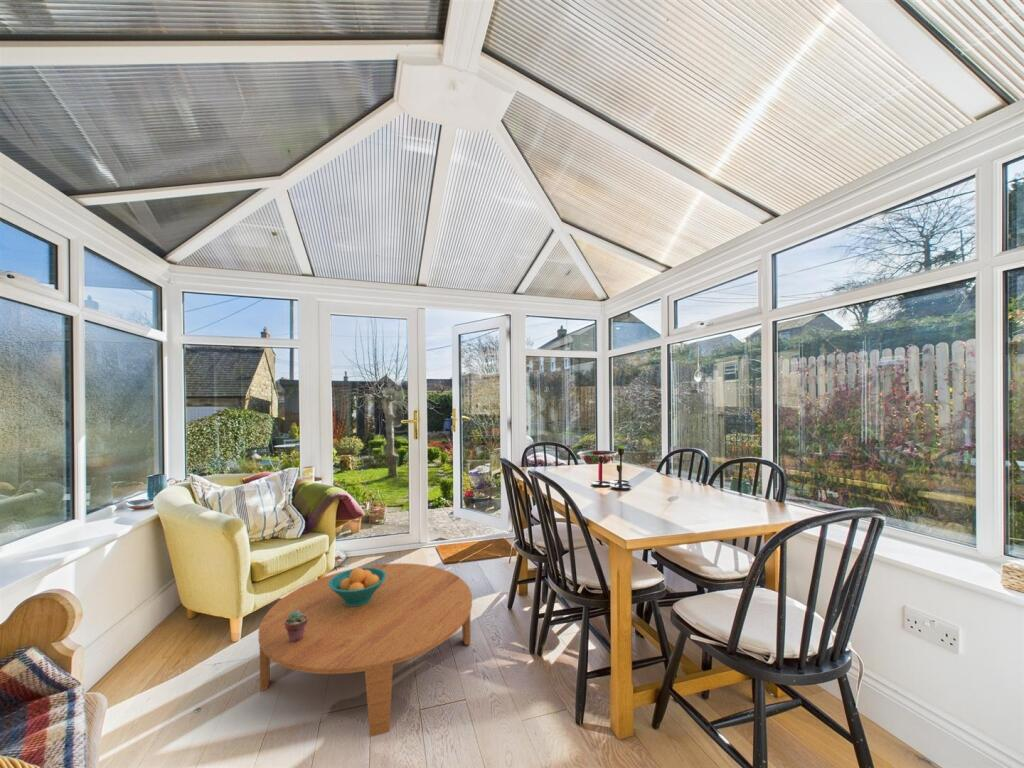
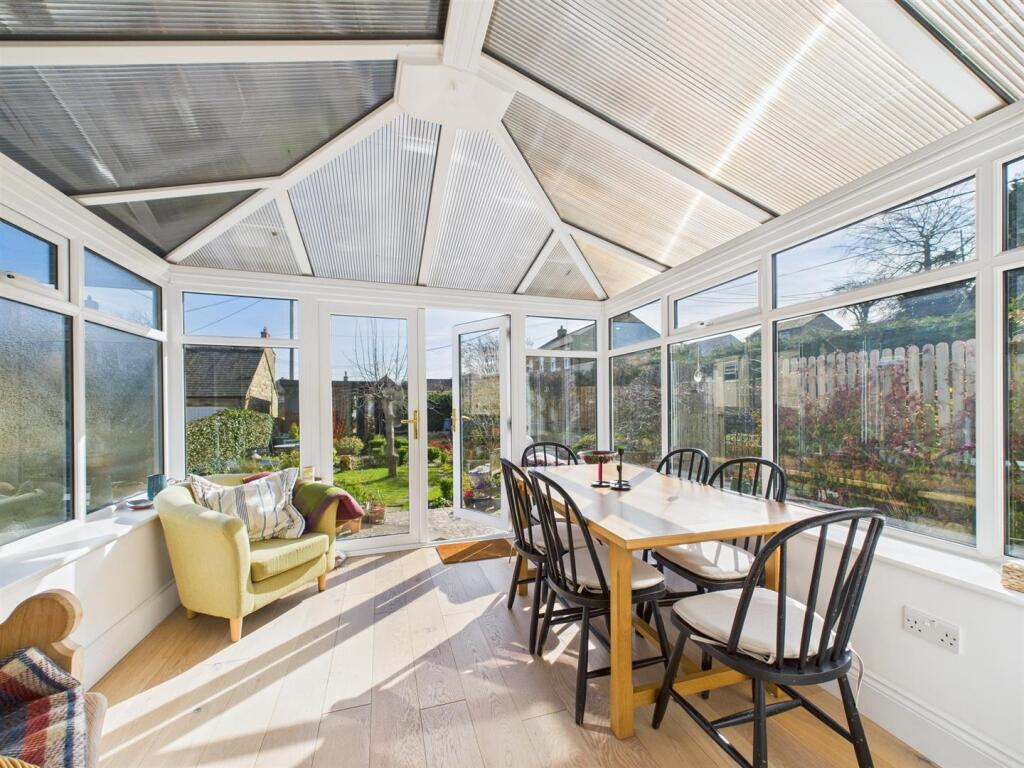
- potted succulent [285,610,308,643]
- coffee table [257,562,473,738]
- fruit bowl [329,566,386,606]
